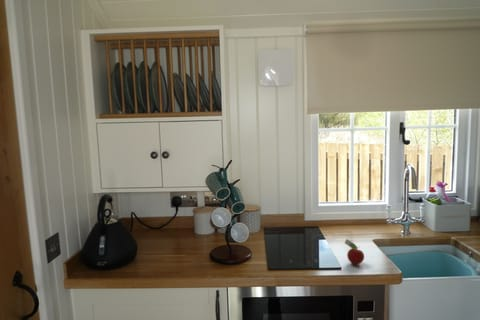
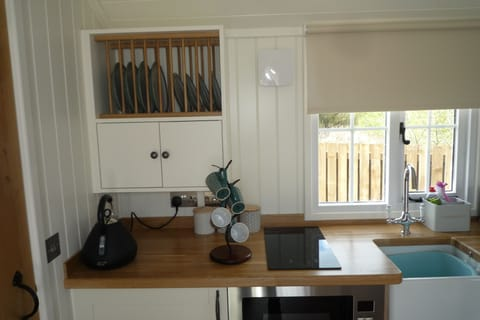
- fruit [344,238,365,265]
